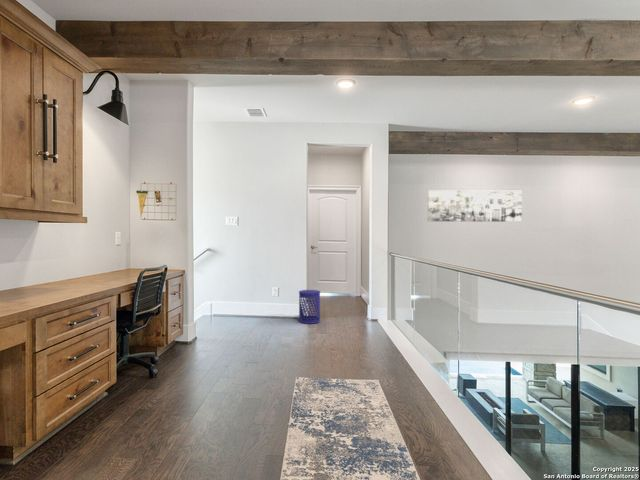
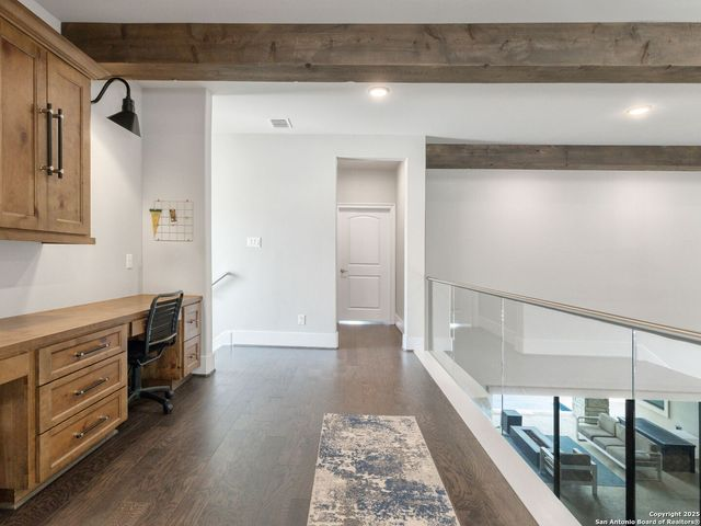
- waste bin [298,289,321,325]
- wall art [427,190,523,223]
